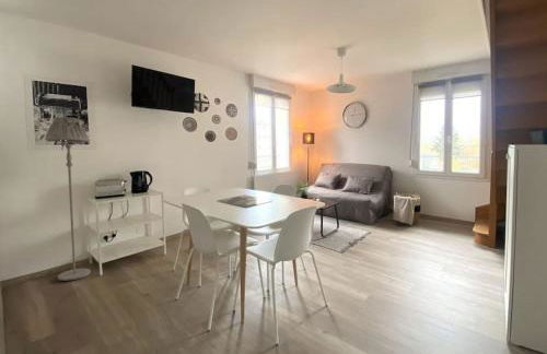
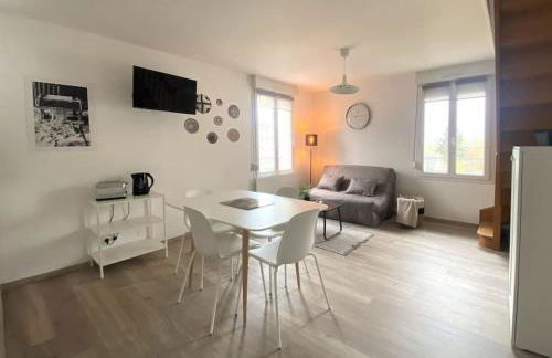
- floor lamp [44,116,92,282]
